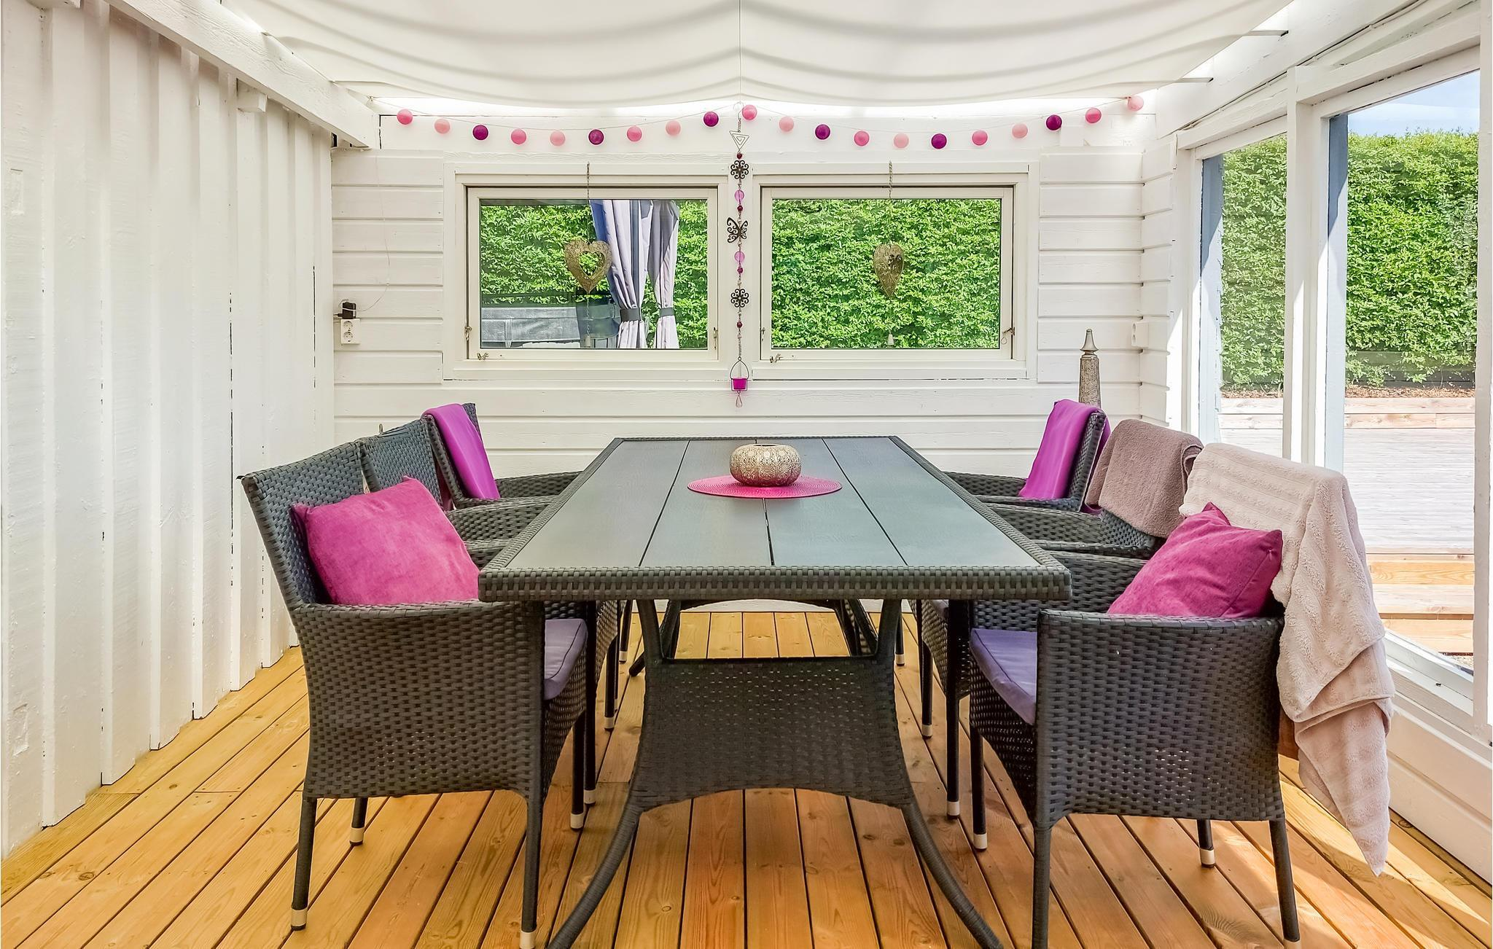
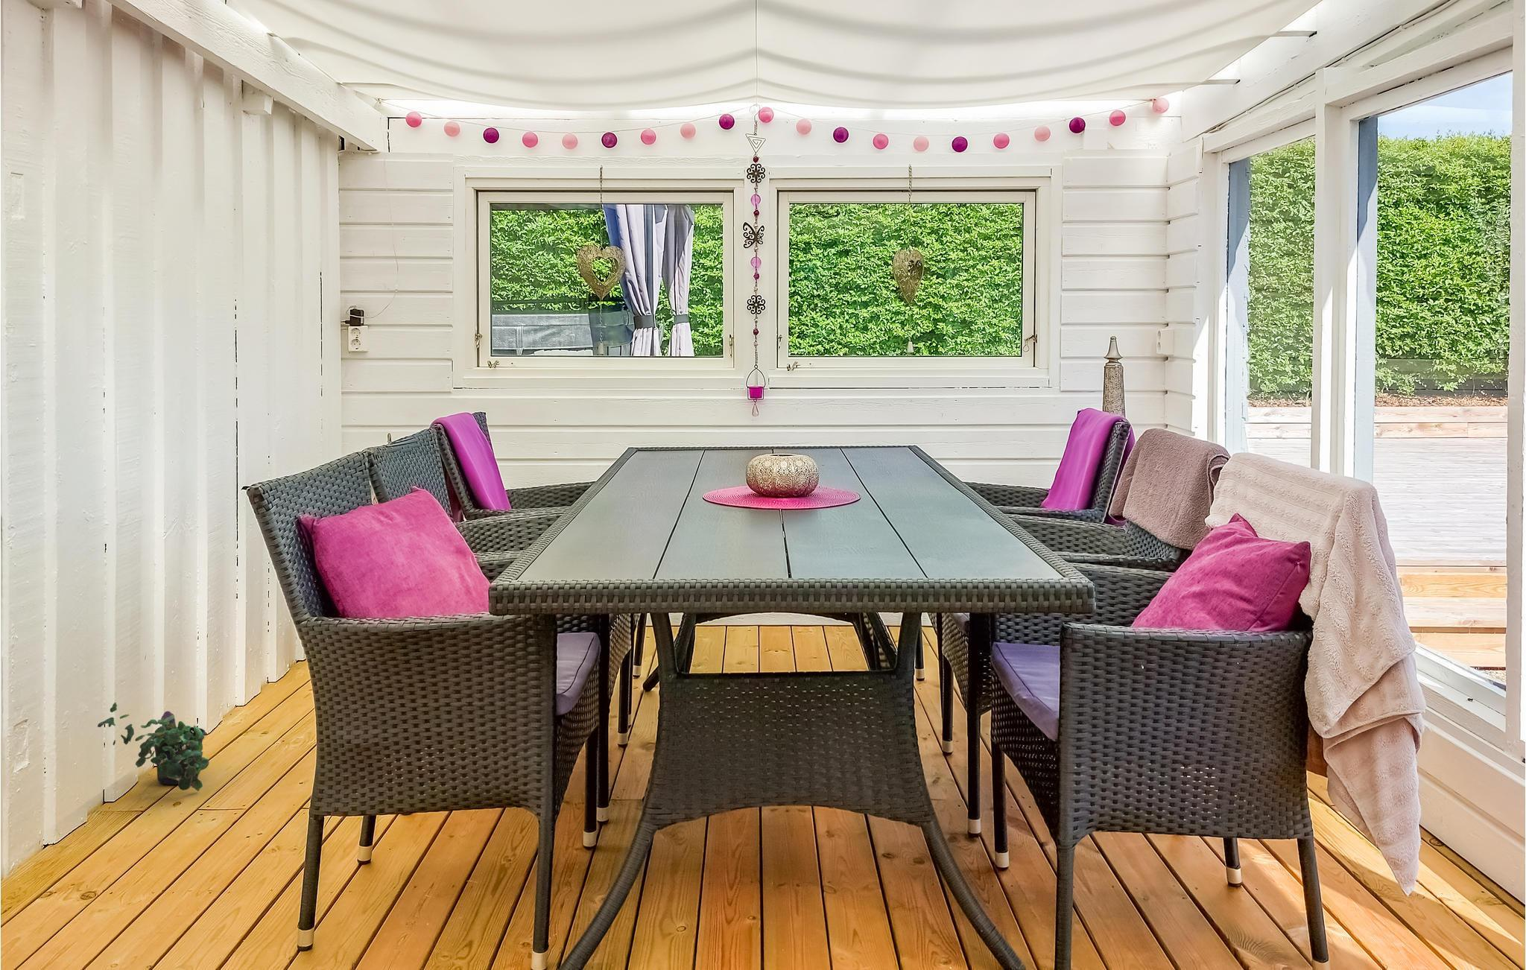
+ potted plant [97,702,209,792]
